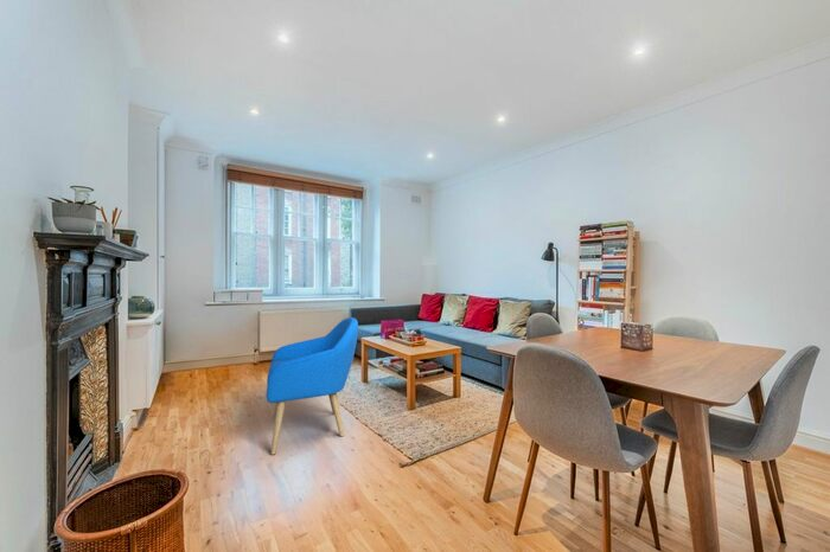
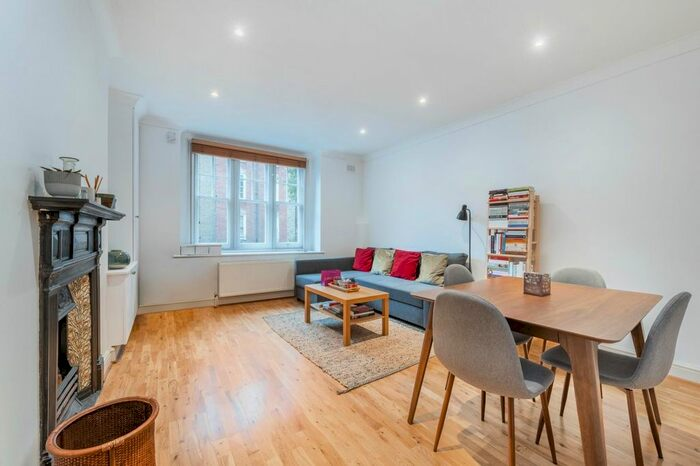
- armchair [266,316,359,456]
